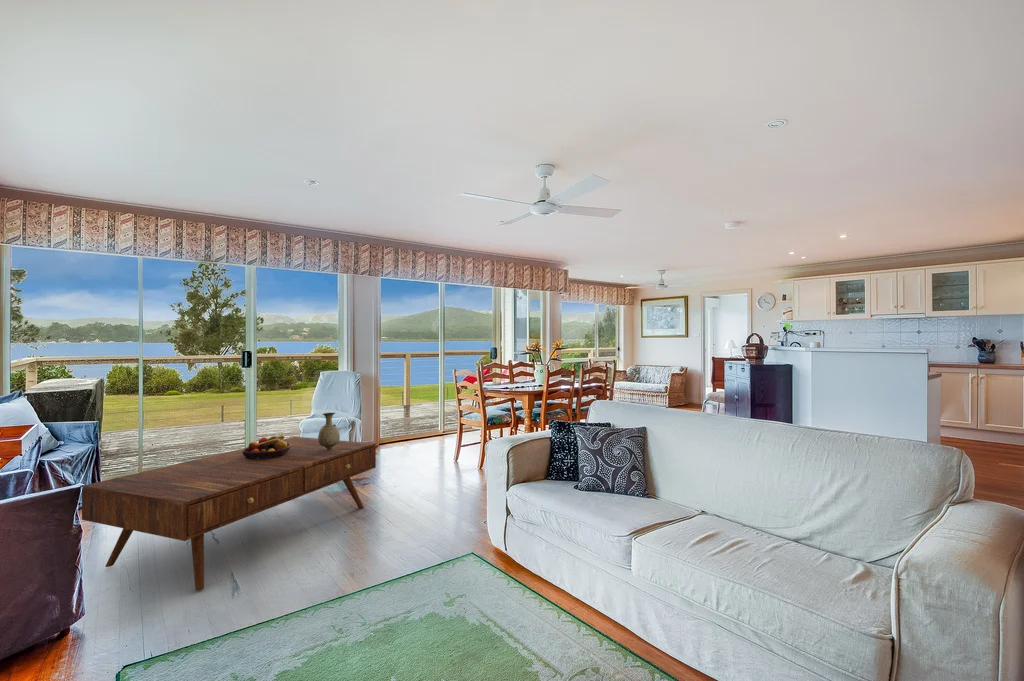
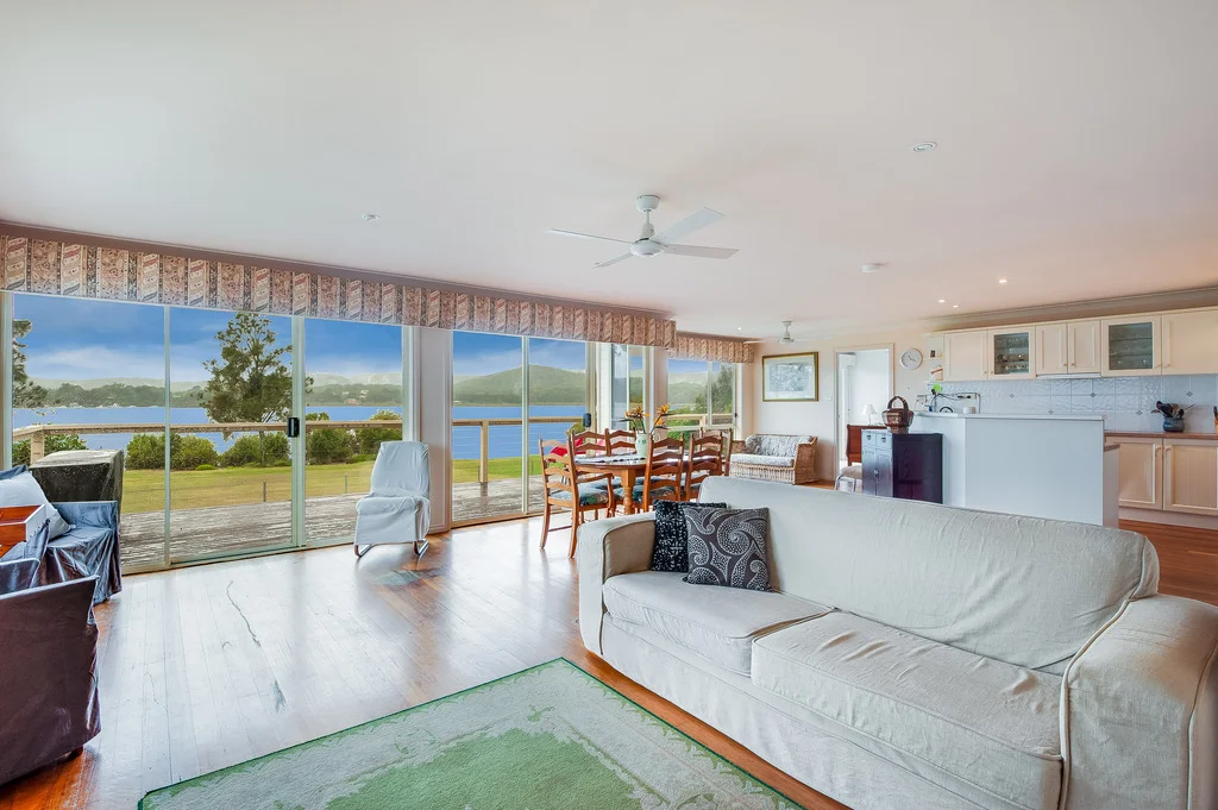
- coffee table [81,436,377,591]
- fruit bowl [242,433,291,460]
- vase [317,412,341,450]
